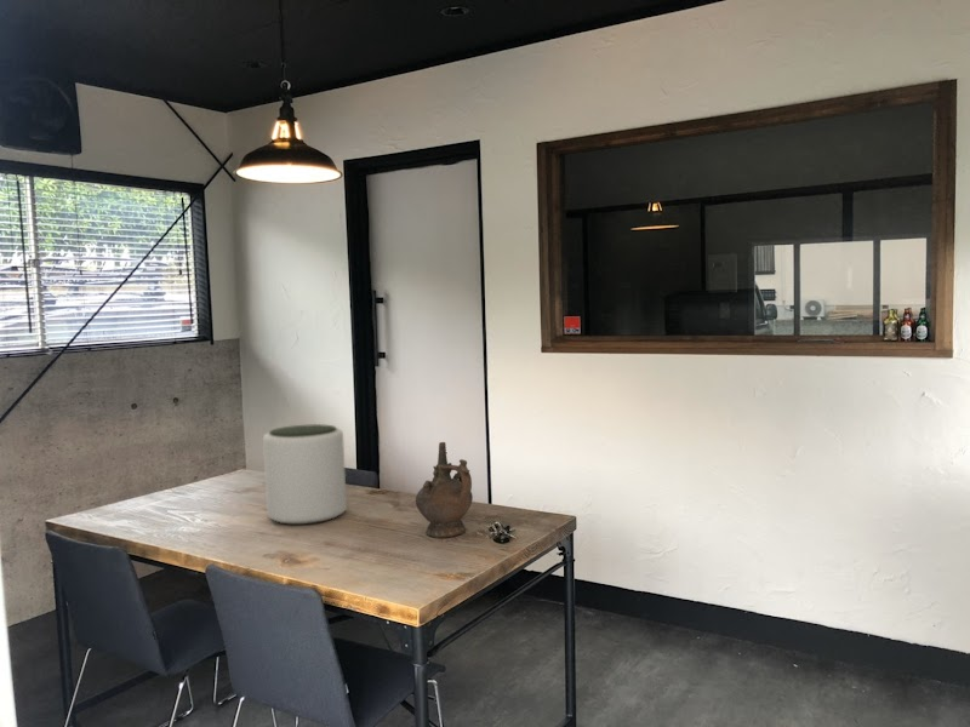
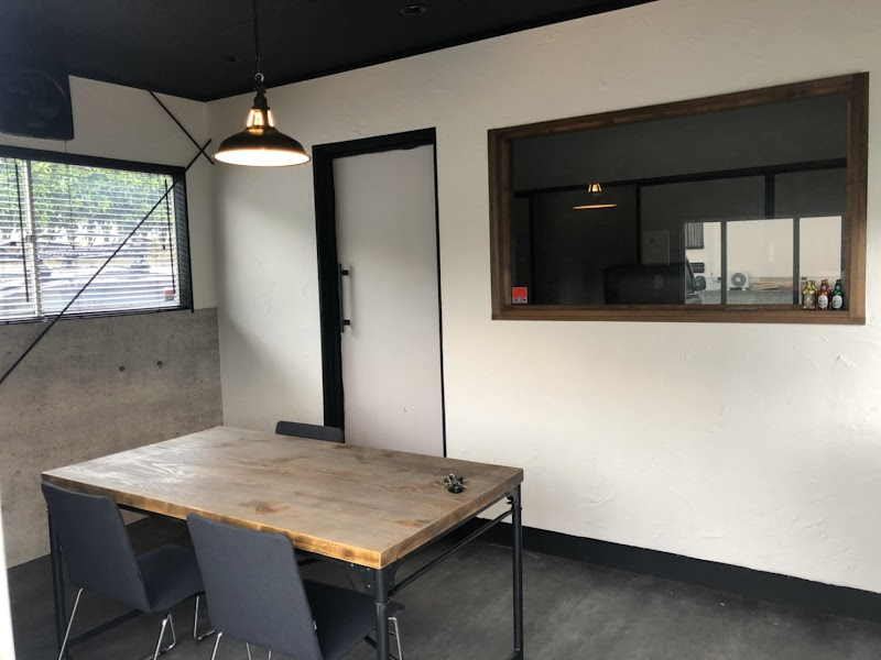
- plant pot [262,423,348,526]
- ceremonial vessel [415,441,474,539]
